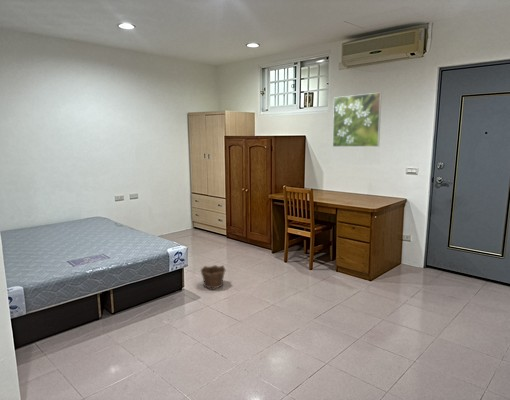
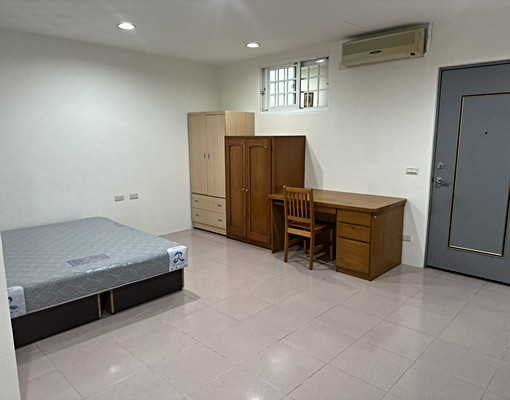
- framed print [332,92,383,148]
- clay pot [200,264,227,289]
